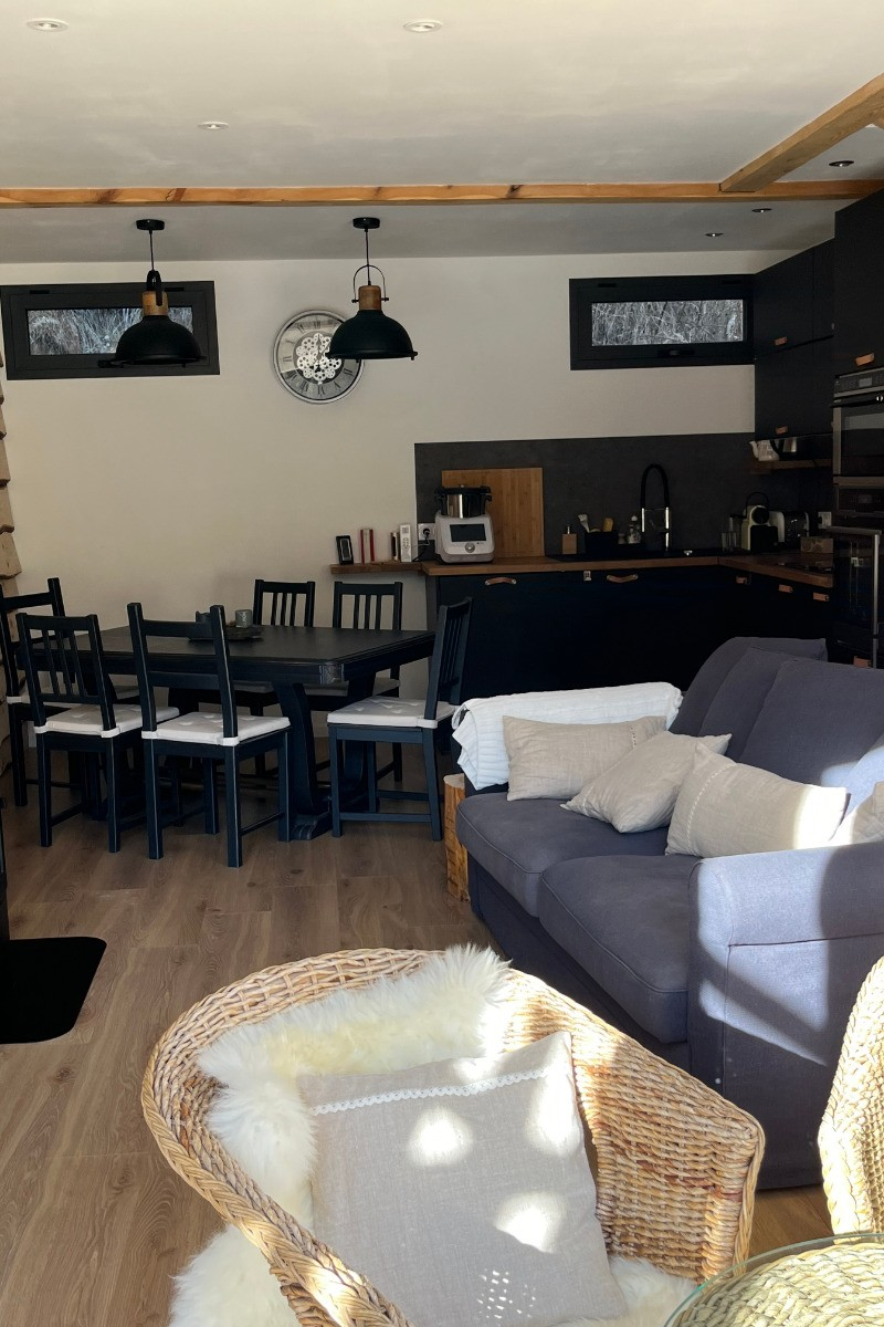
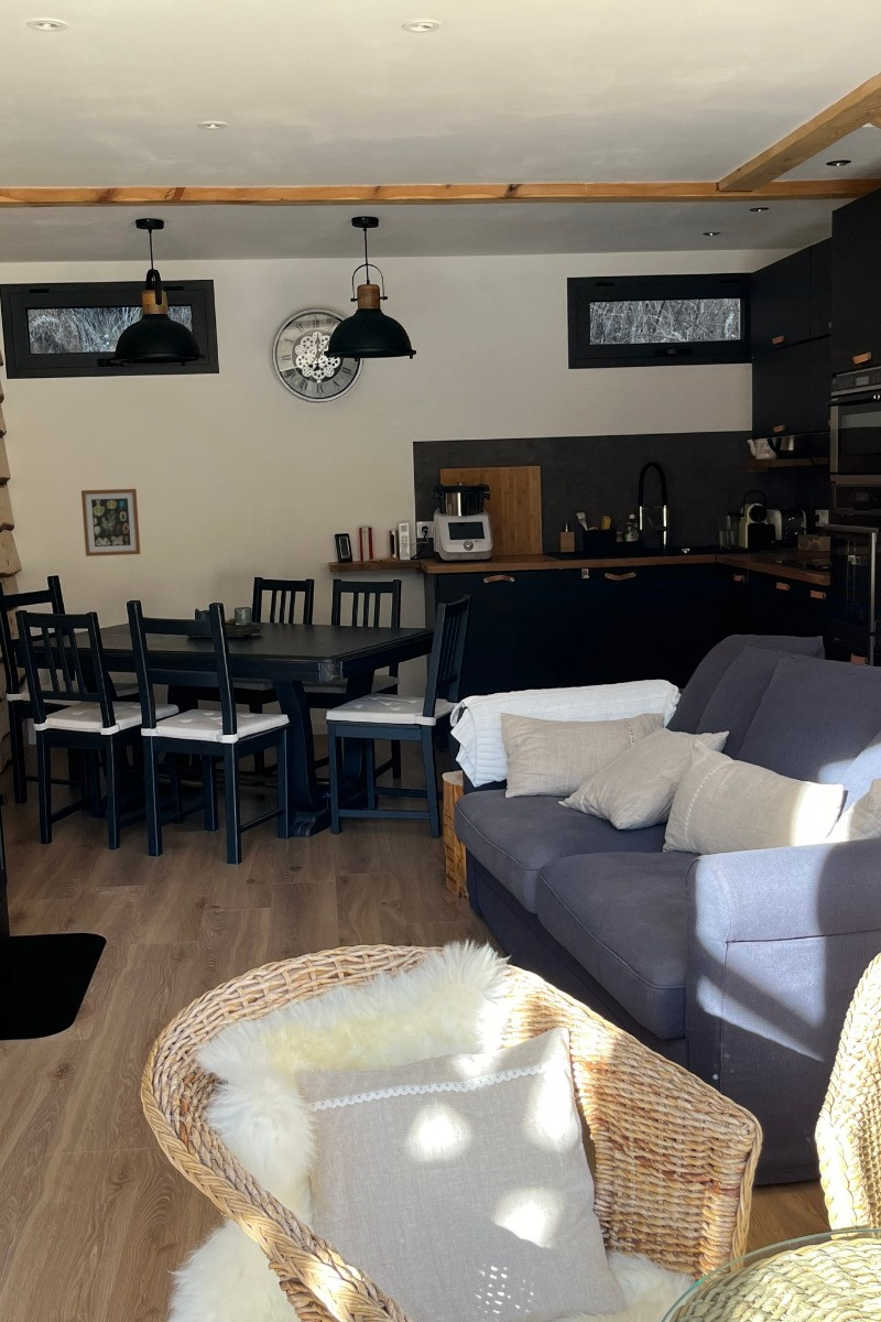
+ wall art [80,488,141,557]
